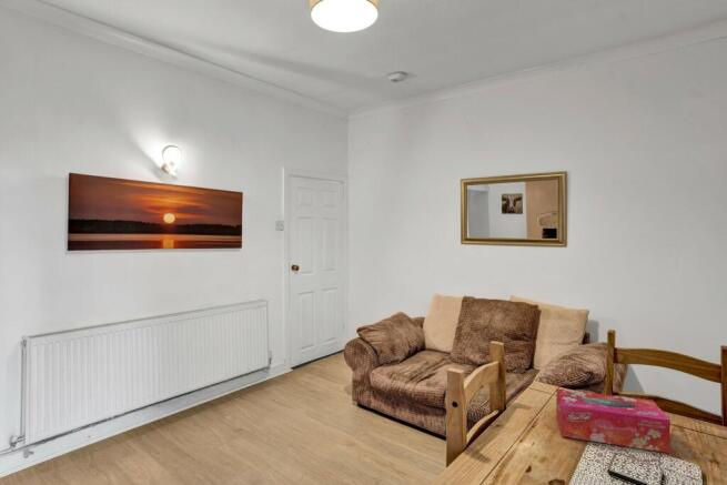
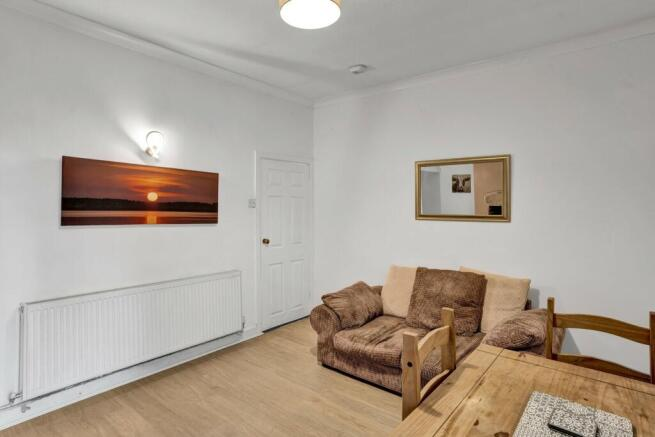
- tissue box [555,387,672,454]
